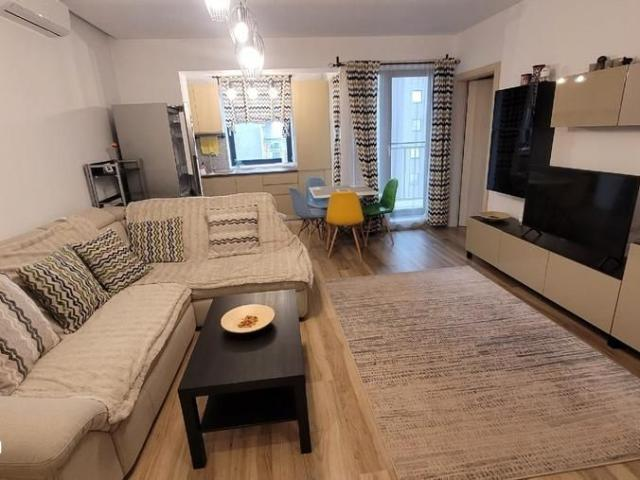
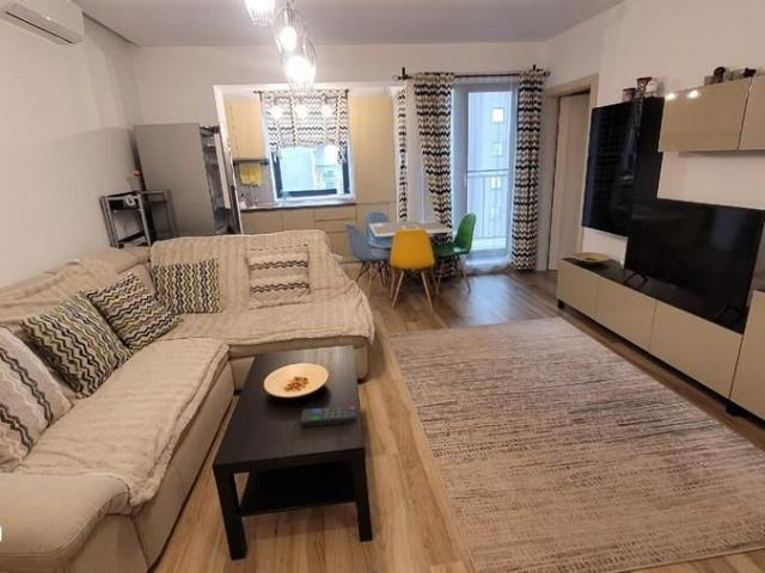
+ remote control [299,405,357,427]
